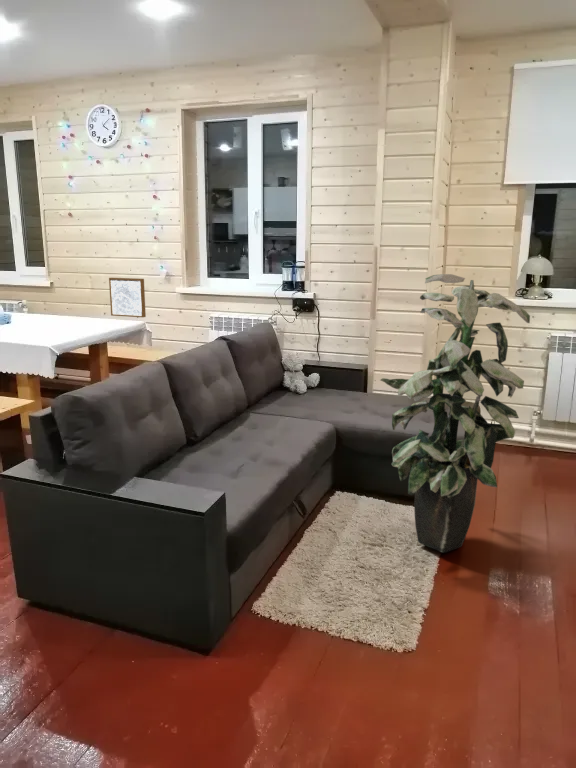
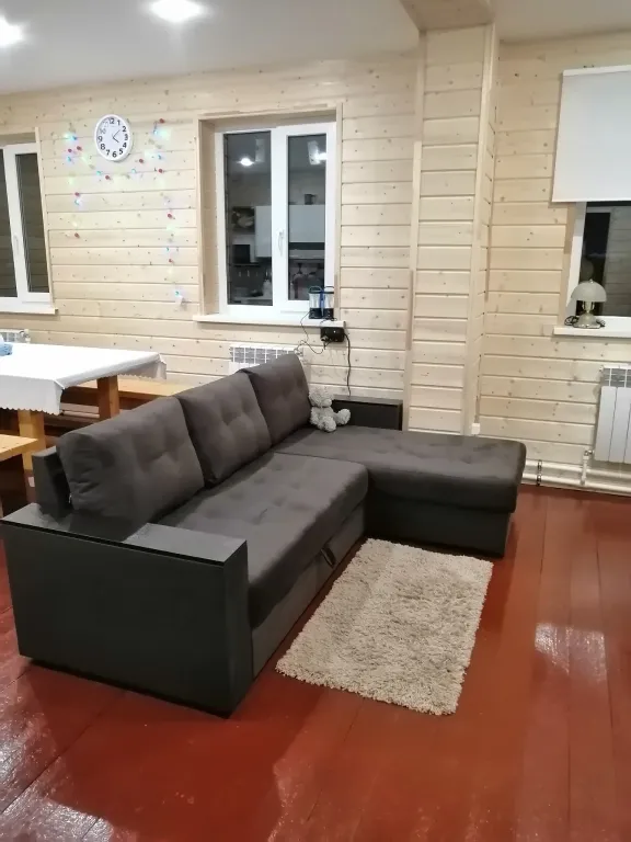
- indoor plant [380,273,531,554]
- wall art [108,277,147,318]
